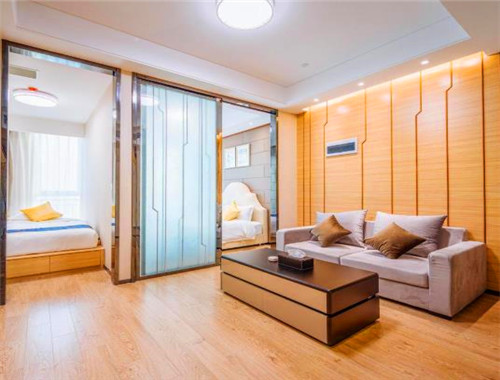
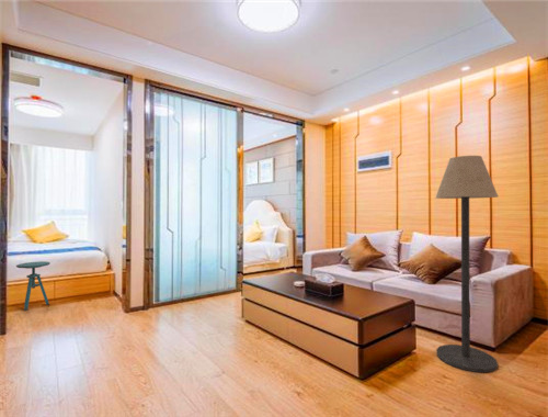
+ floor lamp [434,155,499,373]
+ side table [15,260,52,312]
